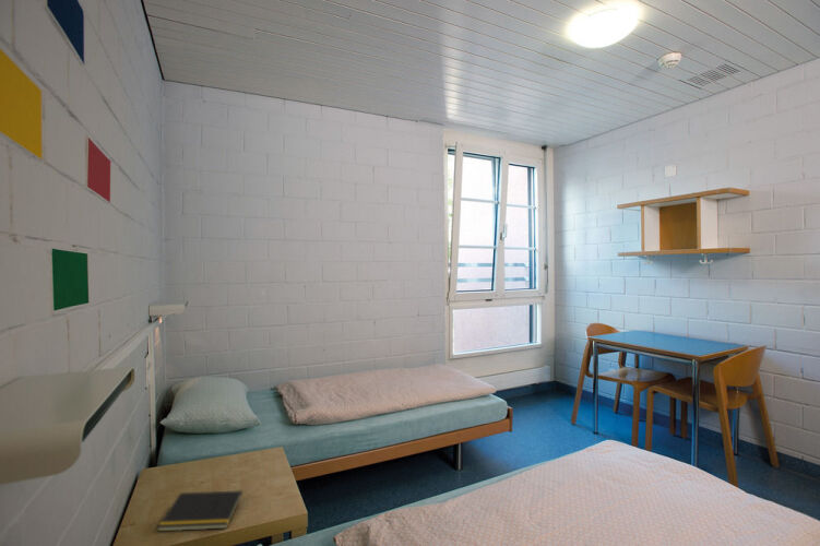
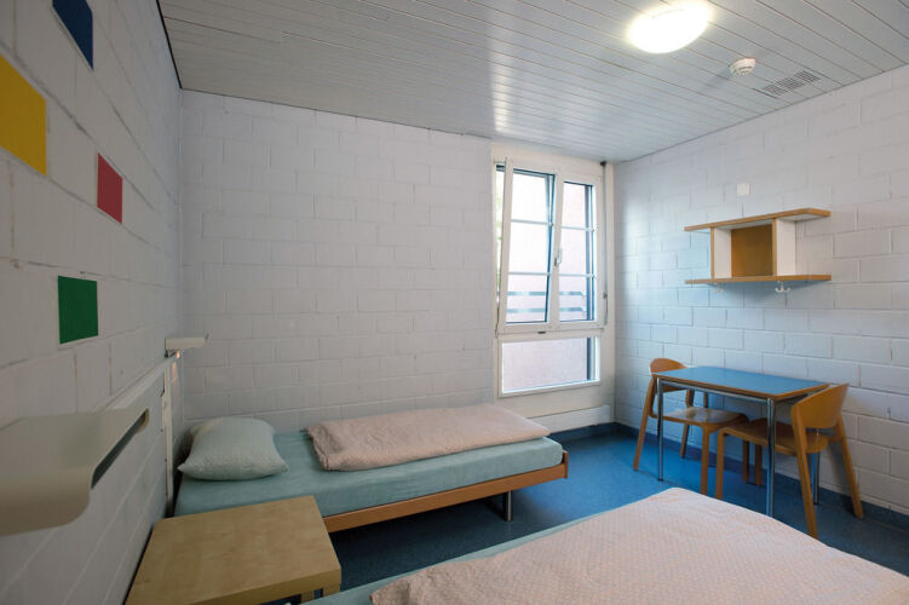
- notepad [156,489,243,532]
